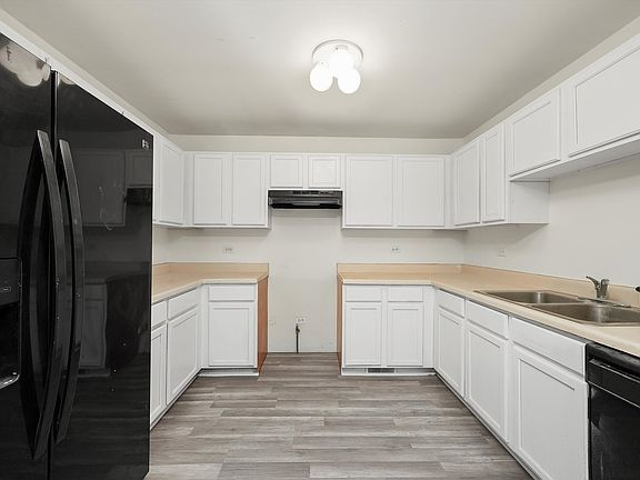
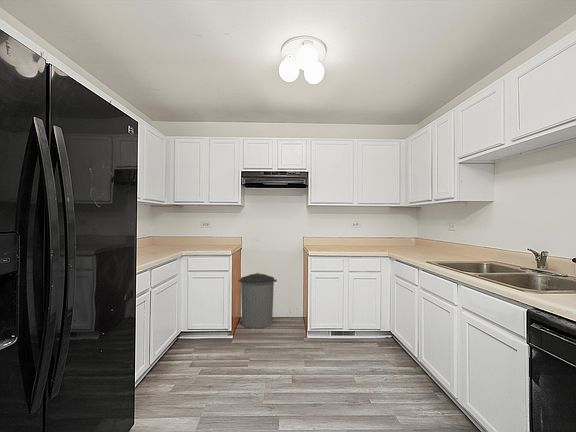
+ trash can [237,272,278,329]
